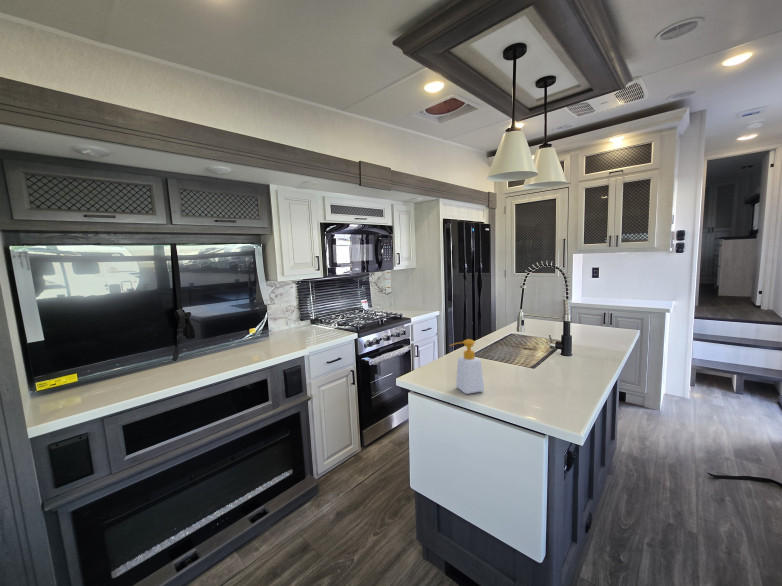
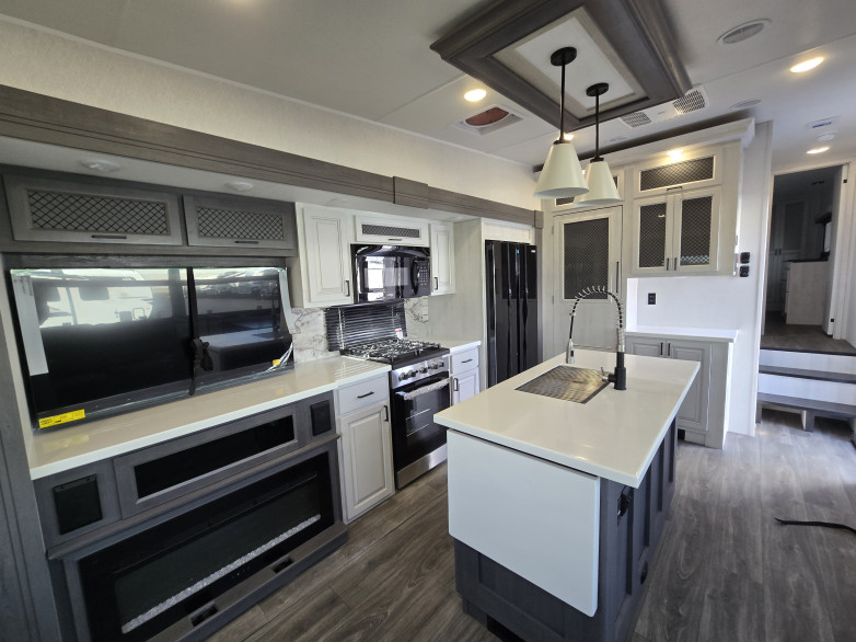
- soap bottle [449,338,485,395]
